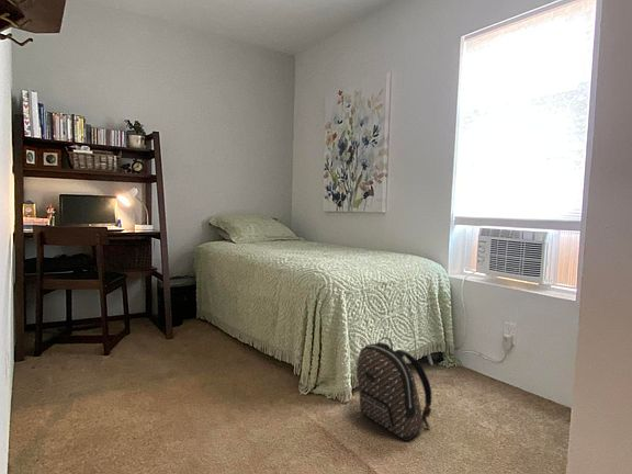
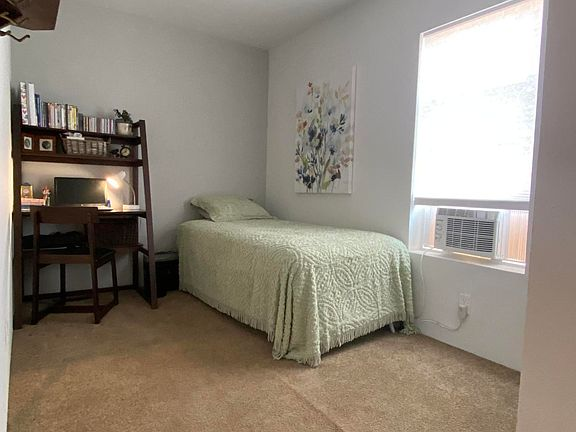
- backpack [356,336,432,442]
